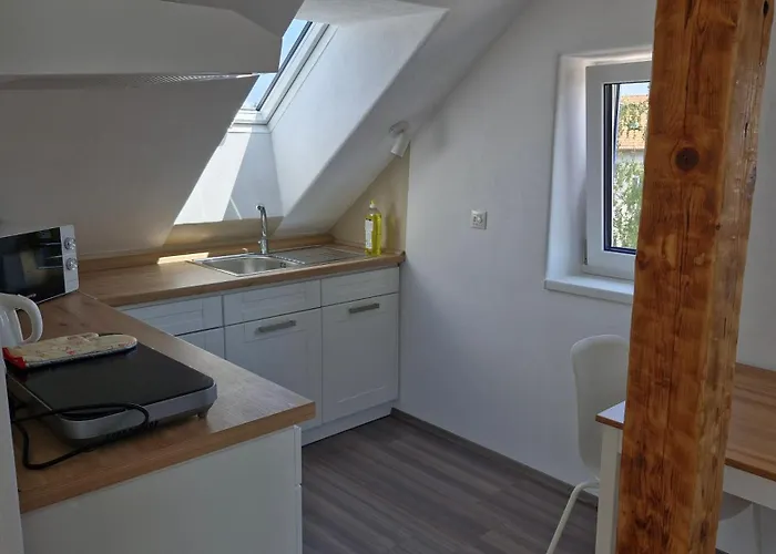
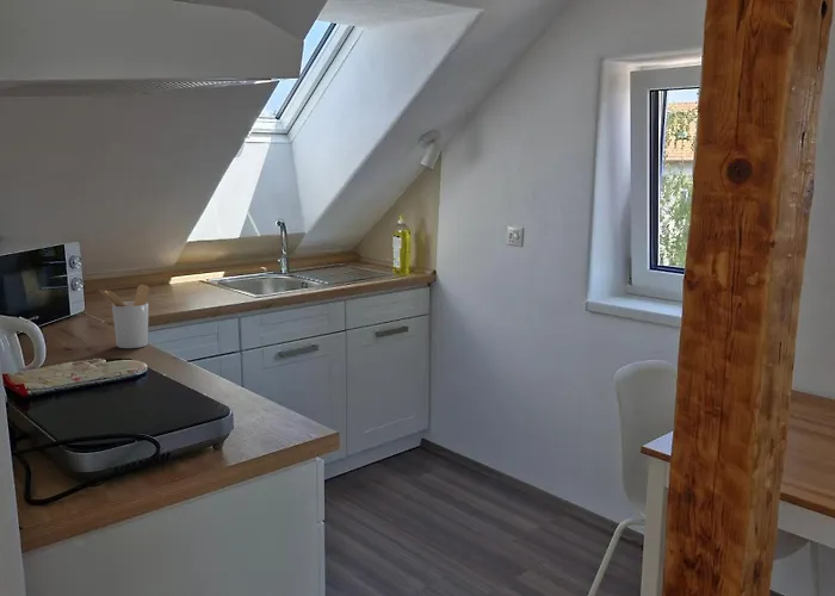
+ utensil holder [98,284,150,349]
